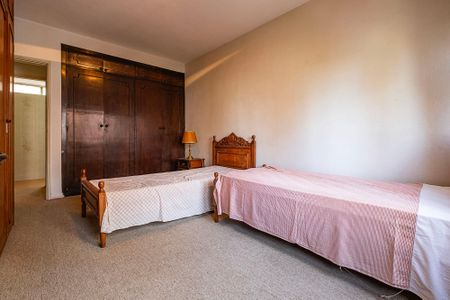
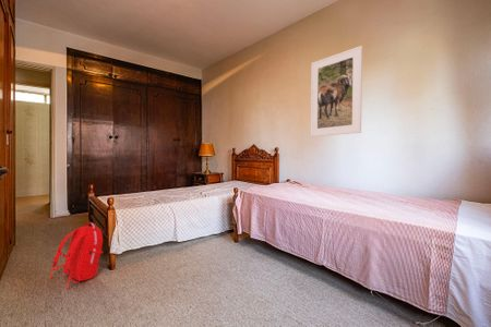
+ backpack [49,221,104,291]
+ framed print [310,45,363,137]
